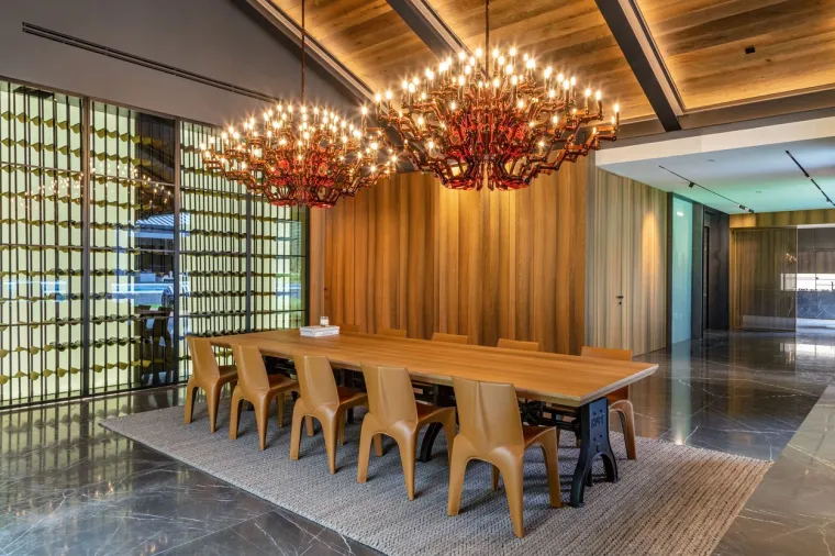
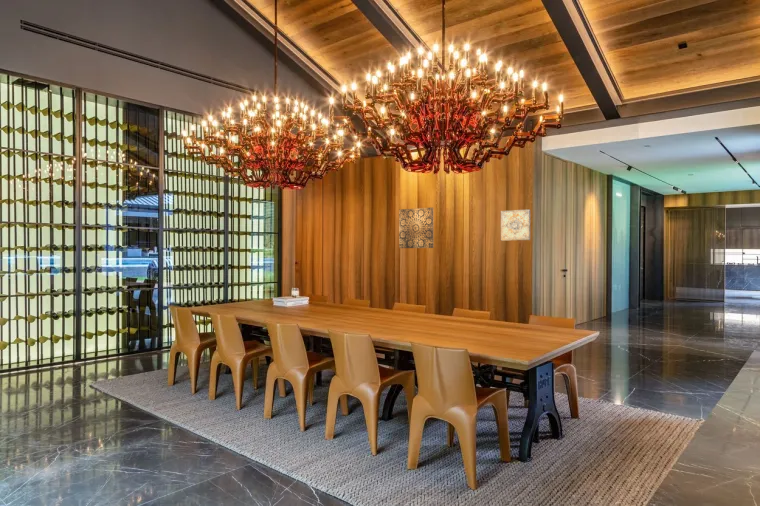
+ wall art [500,209,531,241]
+ wall art [398,206,435,249]
